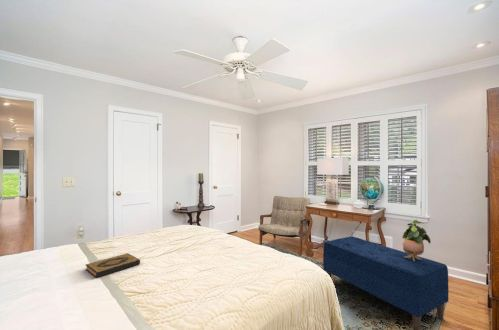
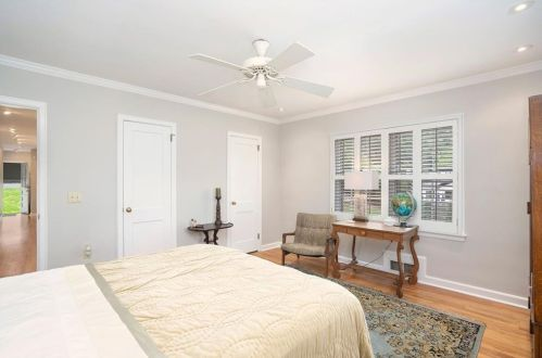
- hardback book [85,252,141,279]
- potted plant [401,219,432,261]
- bench [322,235,449,330]
